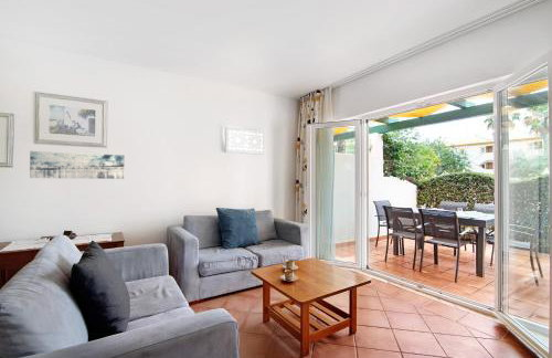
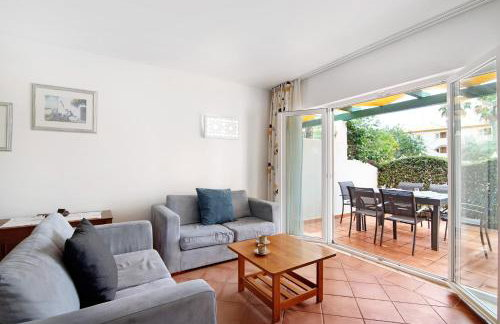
- wall art [29,150,125,180]
